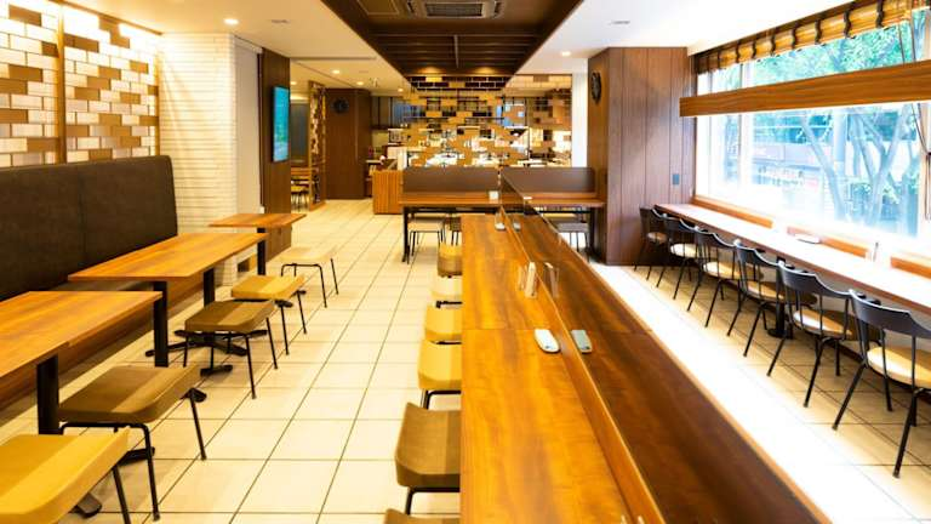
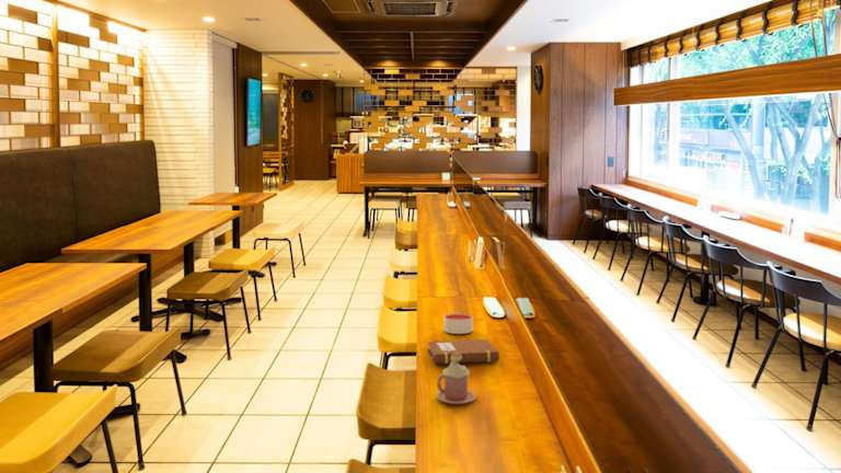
+ notebook [426,338,500,365]
+ mug [435,353,477,405]
+ candle [443,312,474,335]
